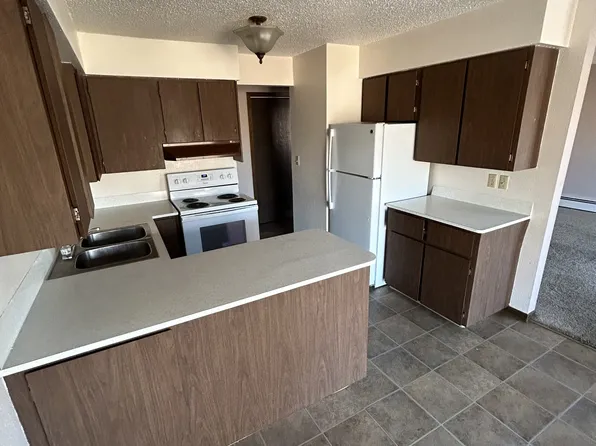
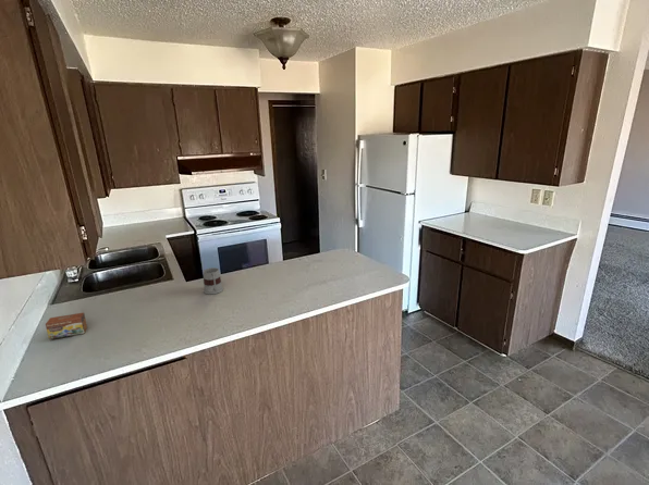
+ mug [203,266,224,295]
+ tea box [45,312,88,340]
